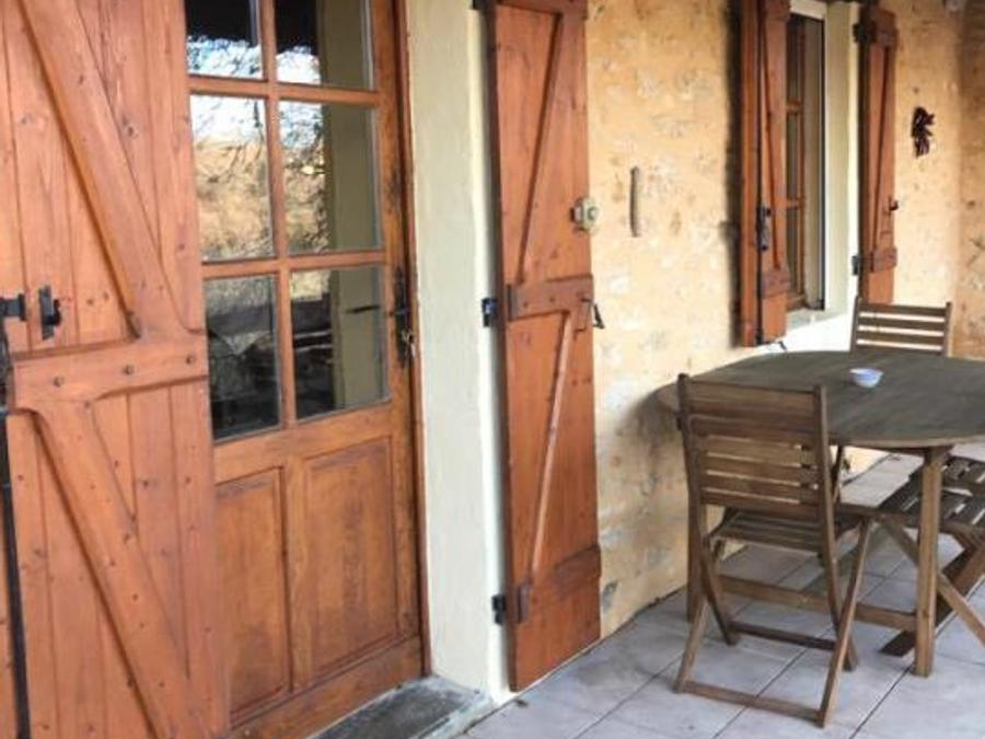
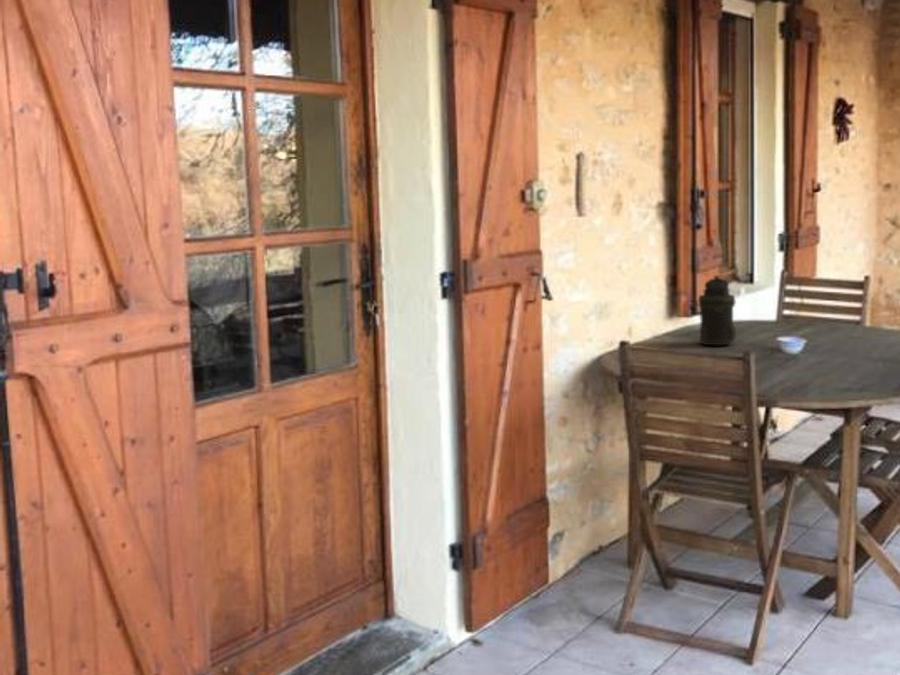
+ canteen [697,274,737,347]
